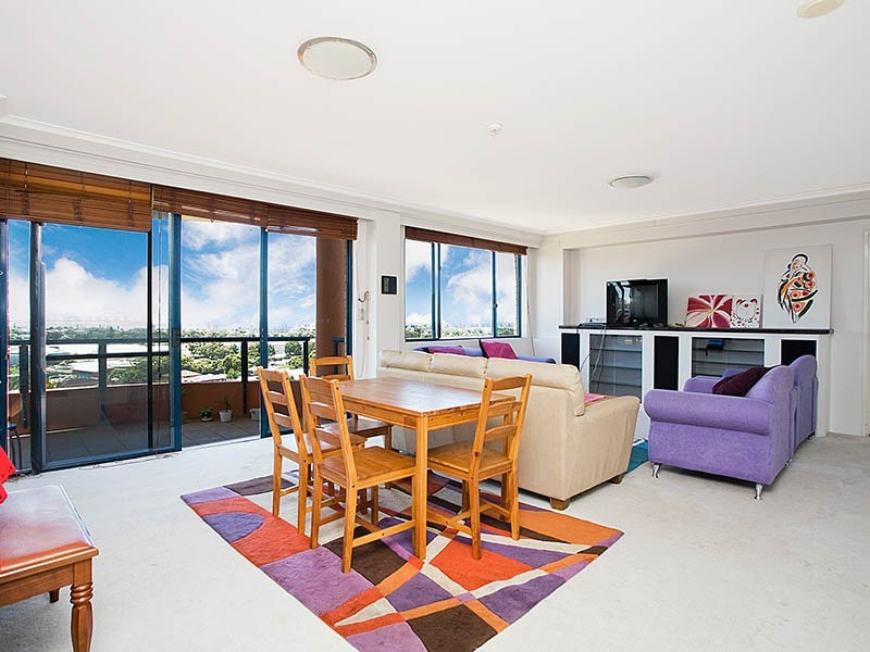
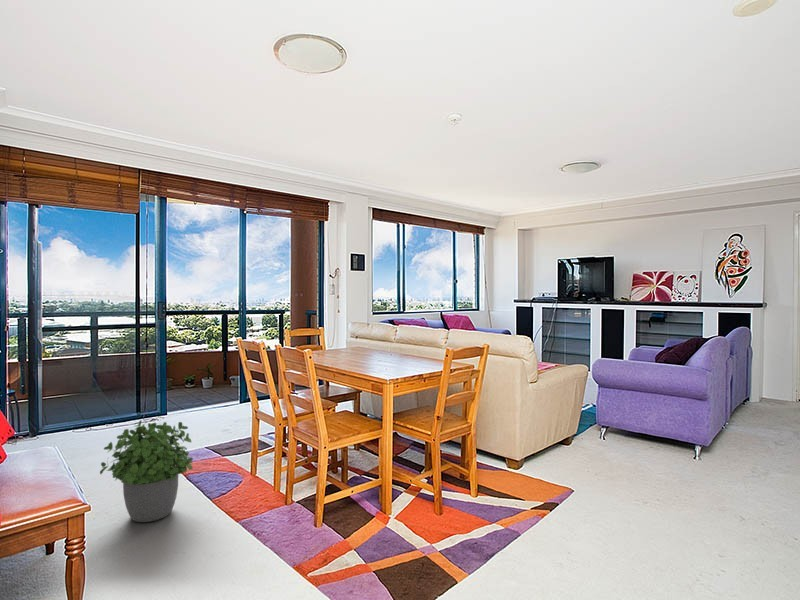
+ potted plant [99,419,194,523]
